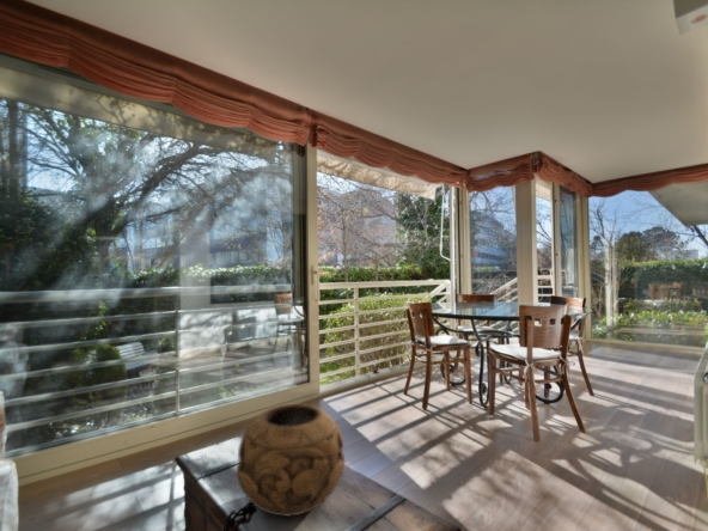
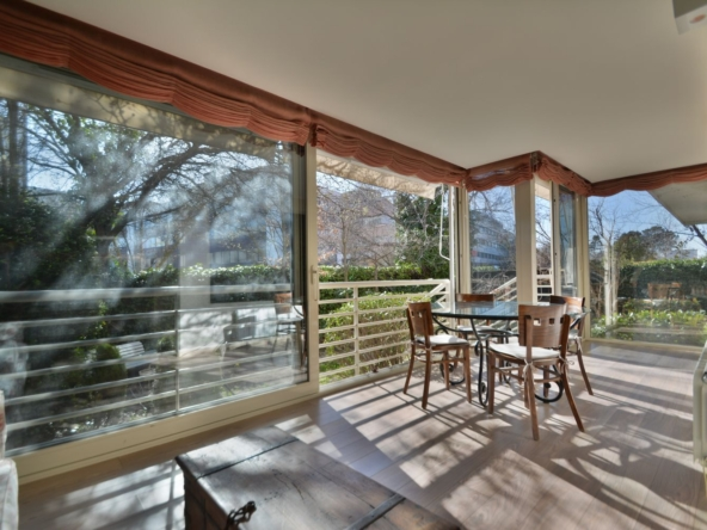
- decorative bowl [236,403,346,518]
